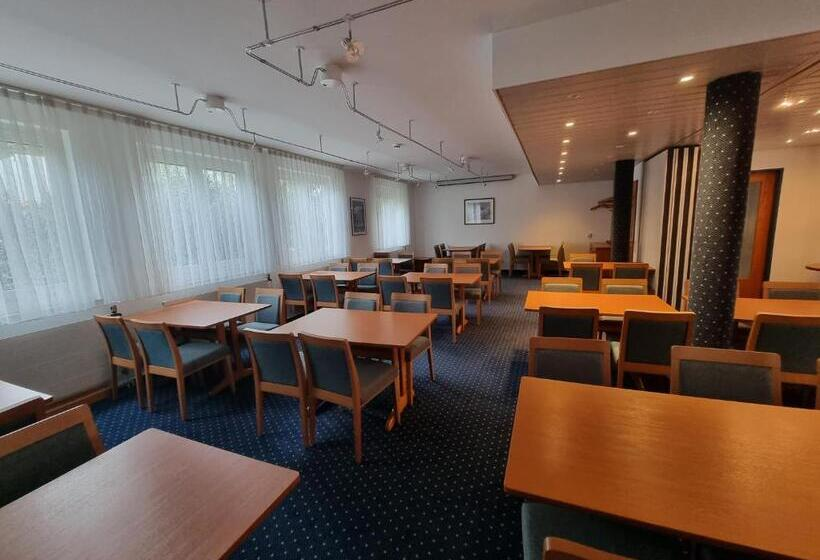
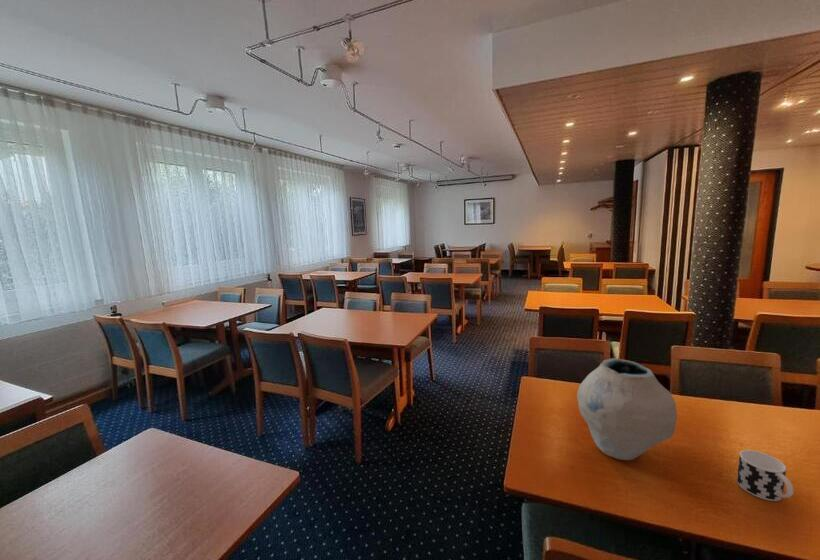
+ vase [576,357,678,461]
+ cup [736,449,794,502]
